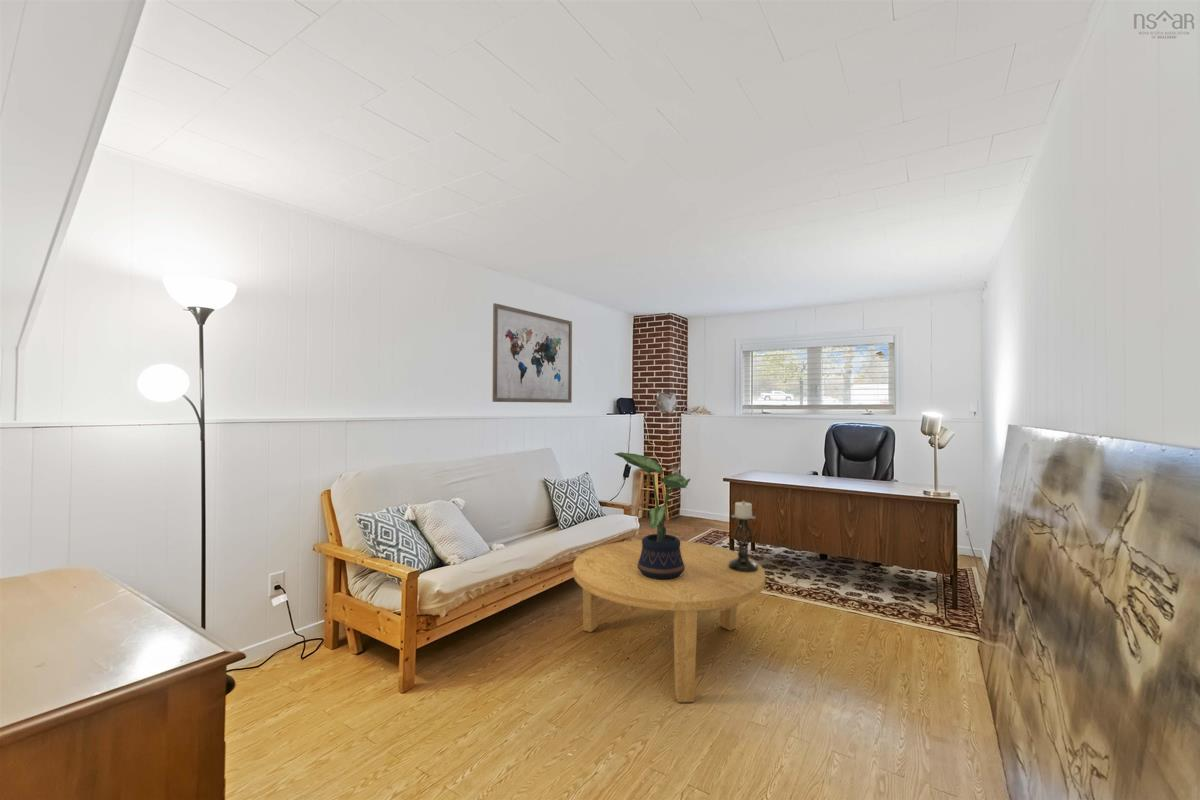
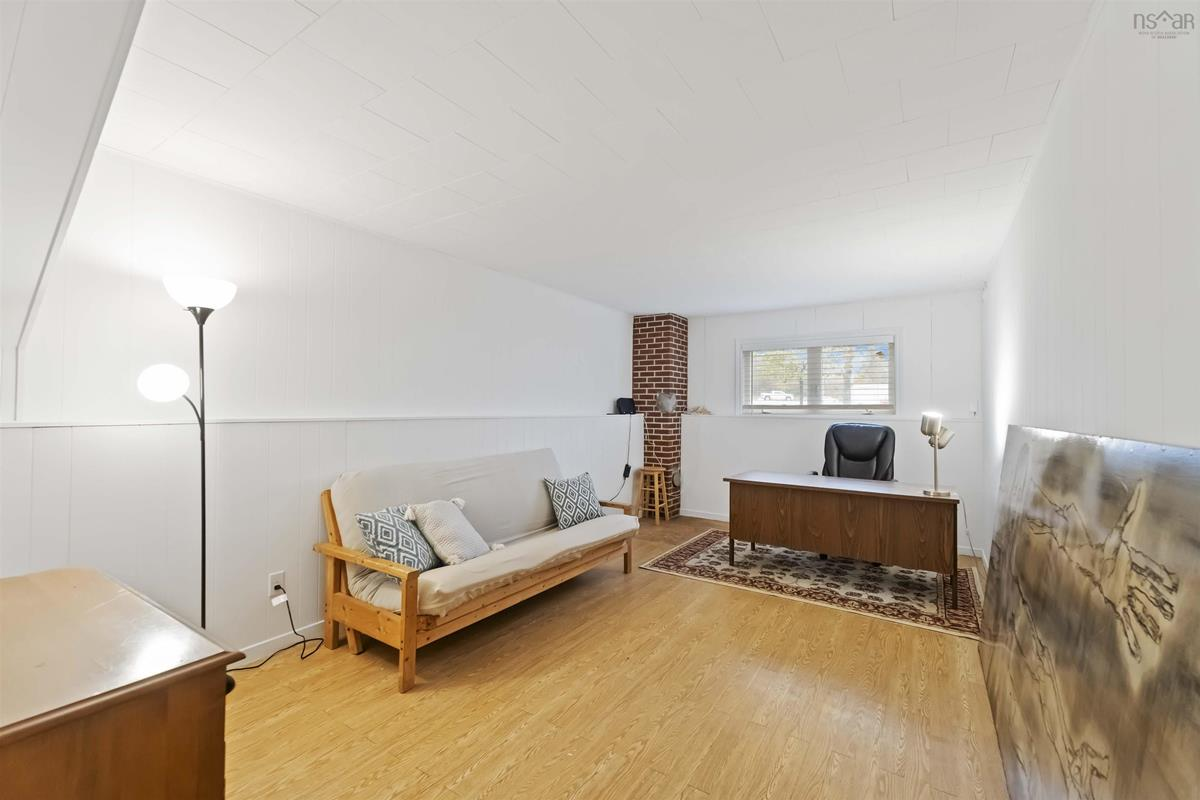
- candle holder [729,500,758,572]
- potted plant [614,451,691,580]
- coffee table [572,539,766,703]
- wall art [492,302,573,404]
